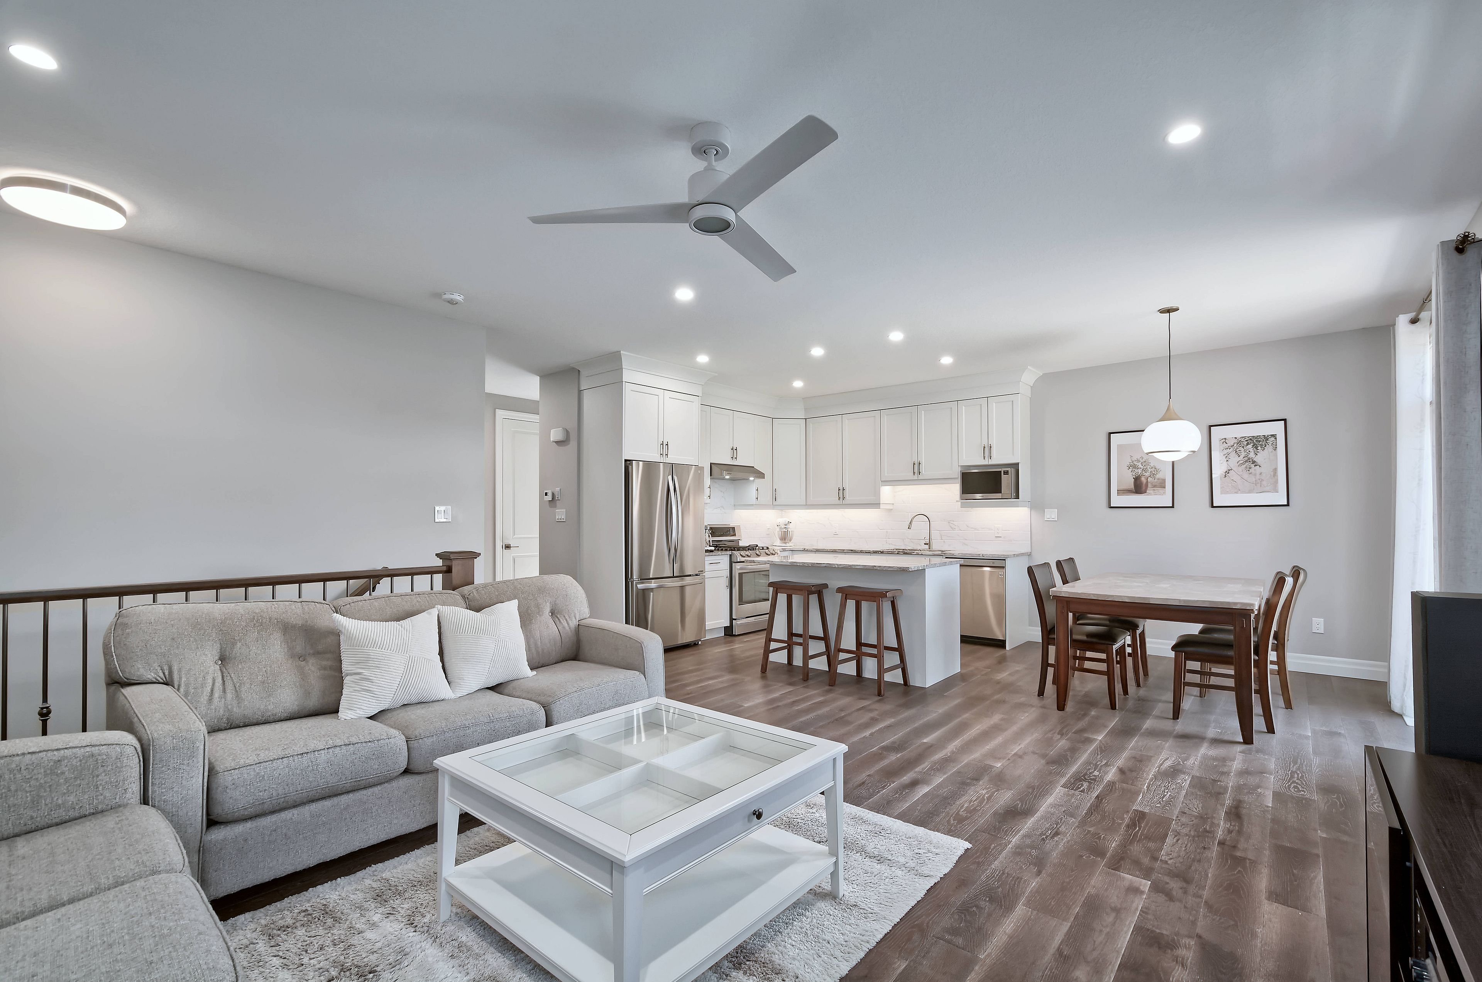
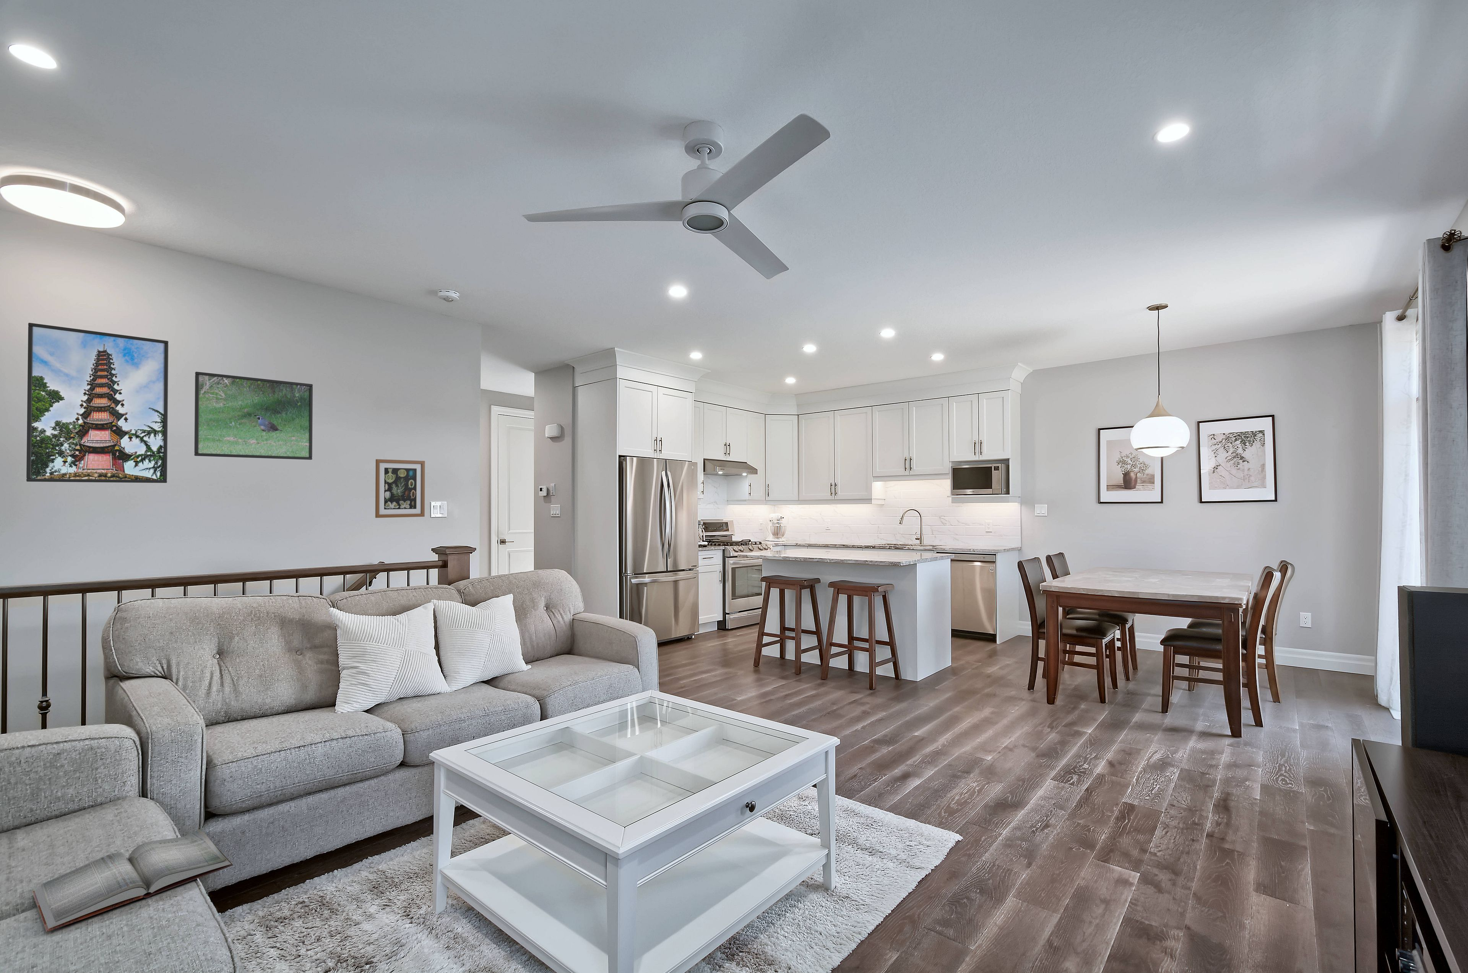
+ hardback book [31,829,233,933]
+ wall art [375,459,426,518]
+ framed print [26,323,168,483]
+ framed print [194,371,313,460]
